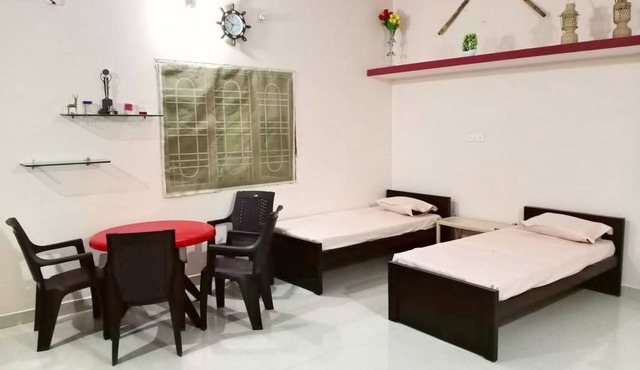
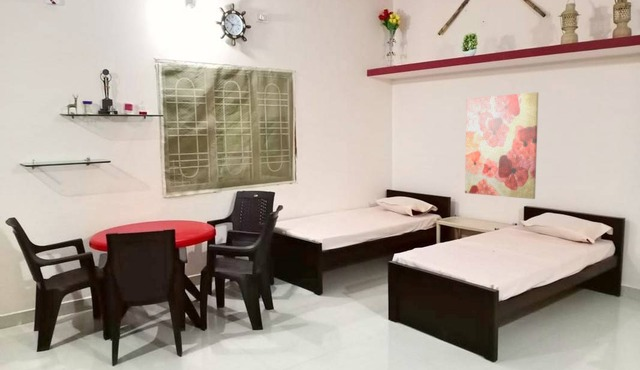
+ wall art [464,91,539,200]
